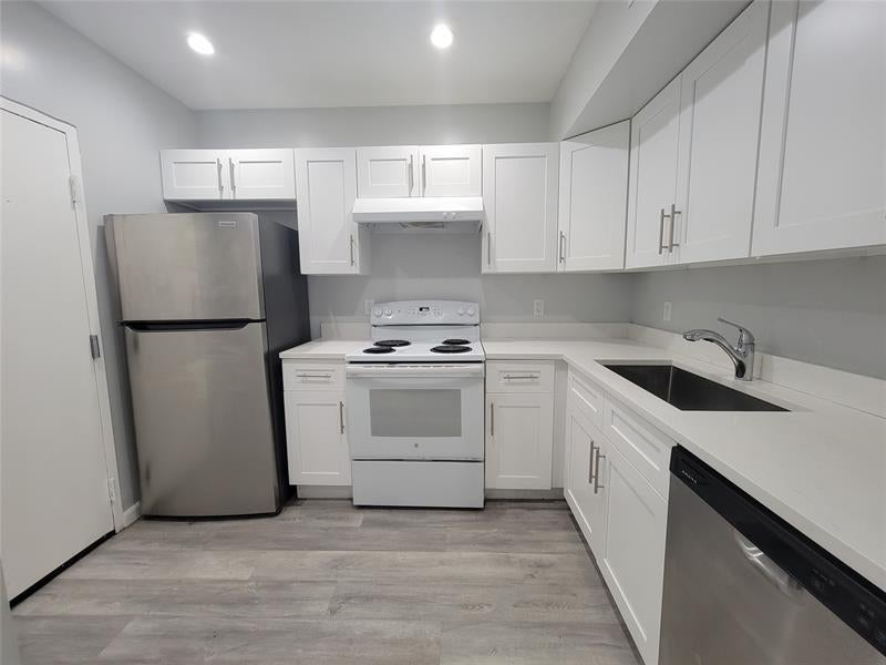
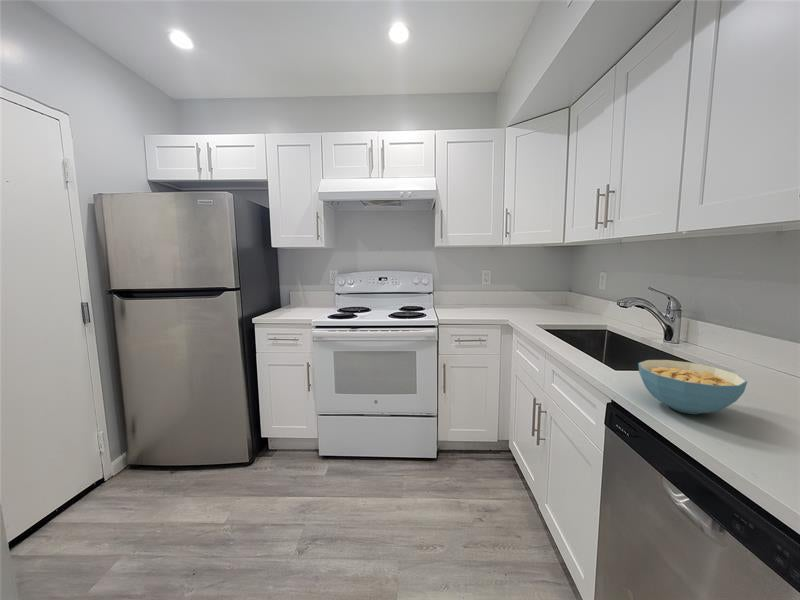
+ cereal bowl [637,359,748,415]
